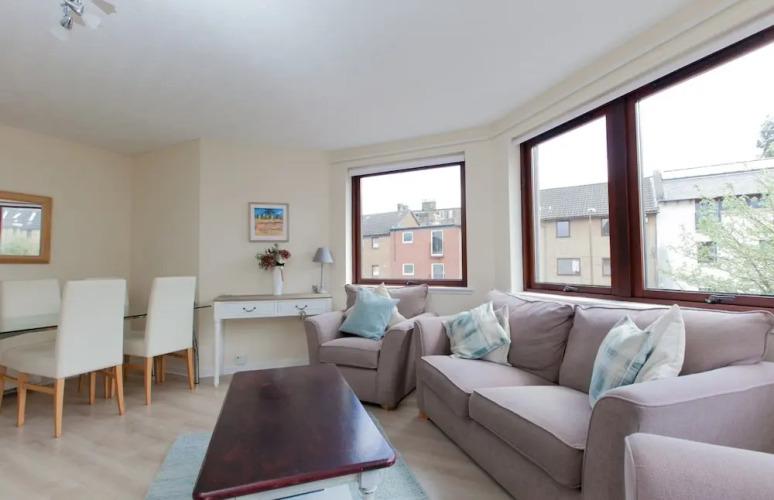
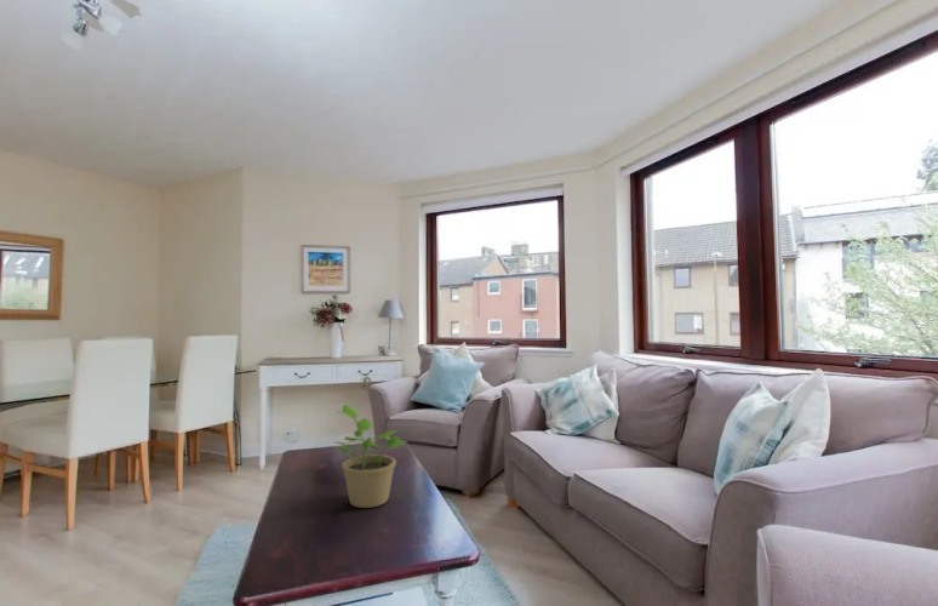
+ potted plant [332,404,407,509]
